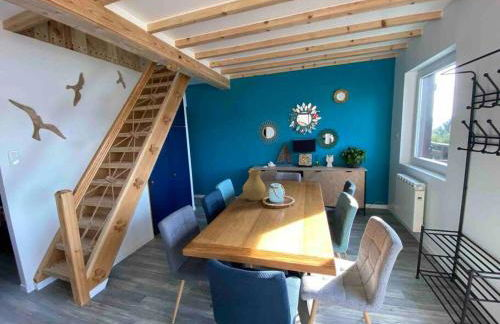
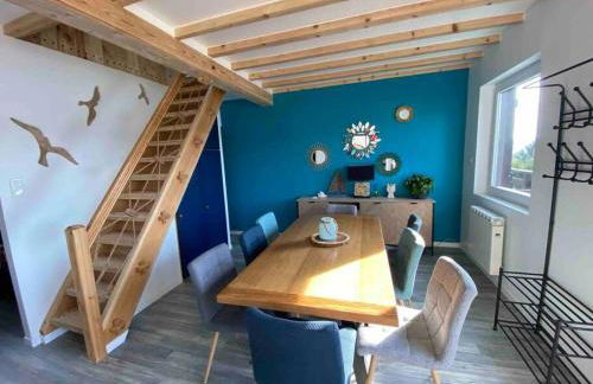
- pitcher [242,168,267,202]
